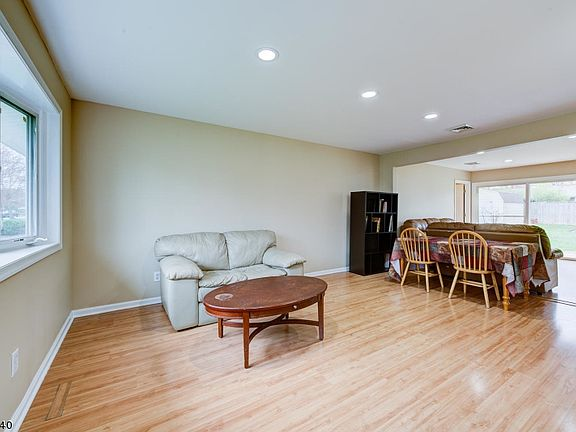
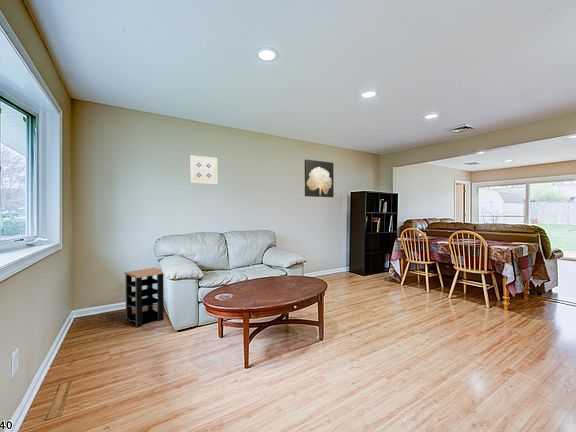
+ wall art [304,158,335,198]
+ wall art [189,154,218,185]
+ side table [123,267,165,328]
